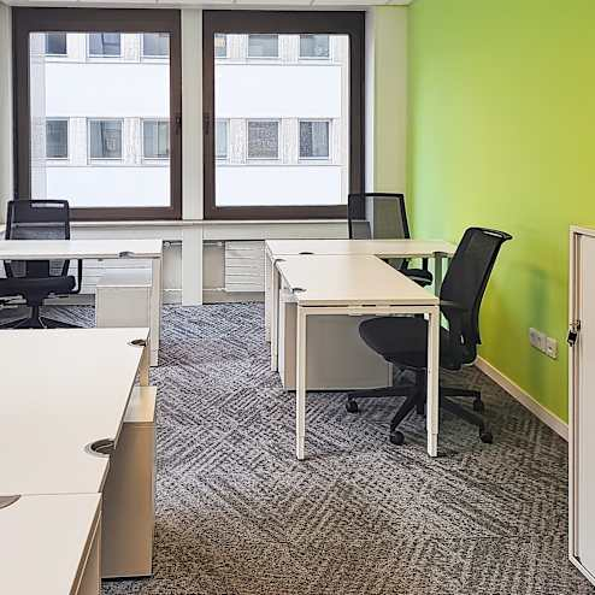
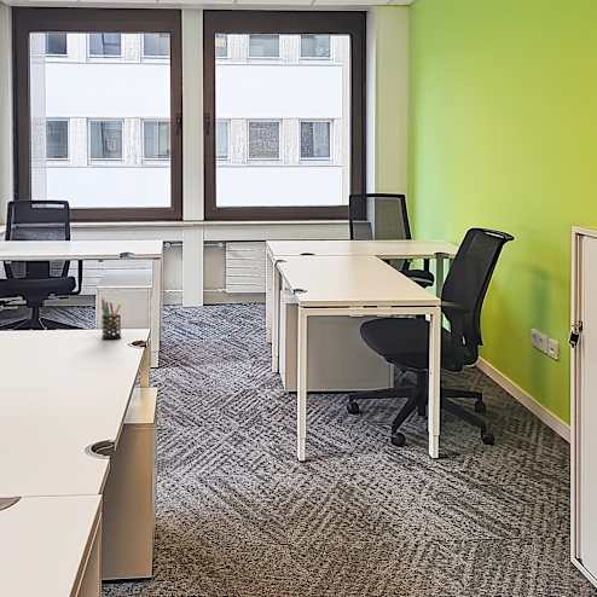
+ pen holder [100,297,122,341]
